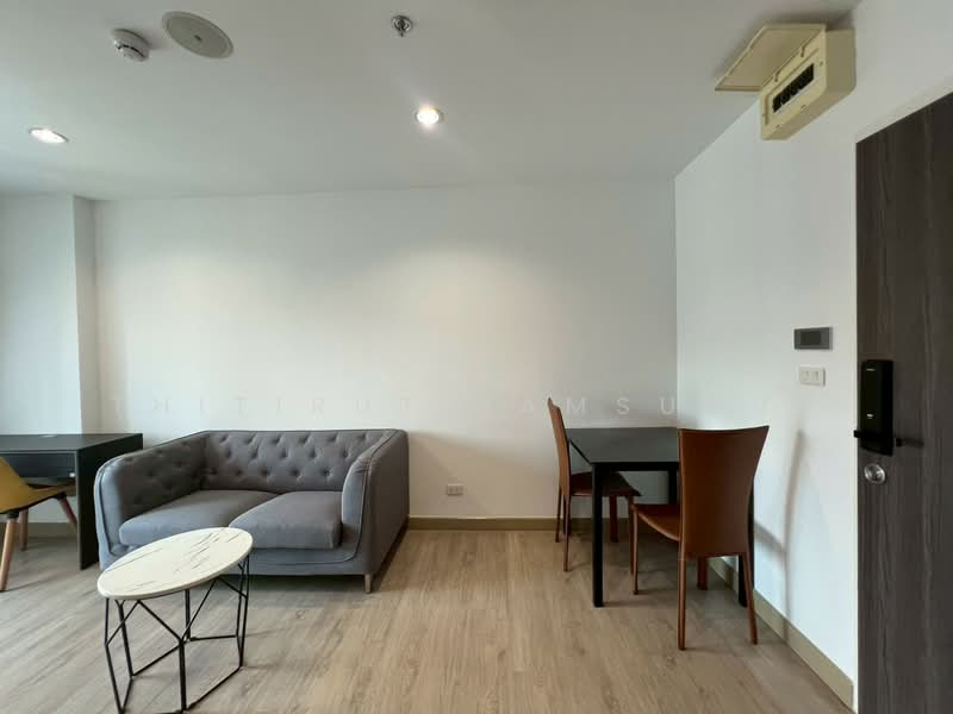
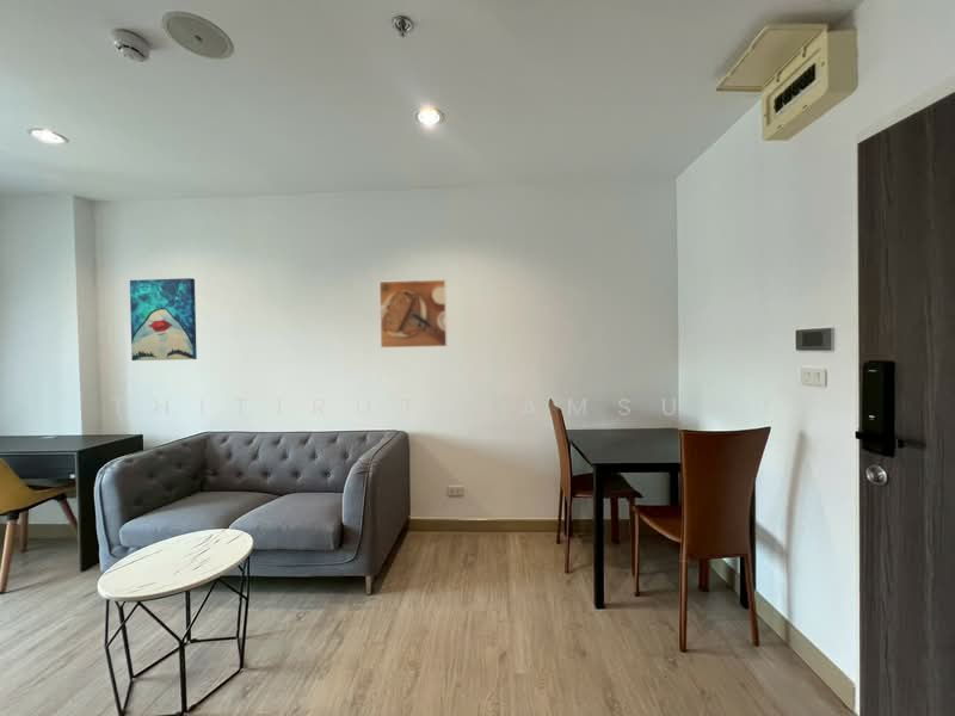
+ wall art [129,277,198,362]
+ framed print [378,278,448,348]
